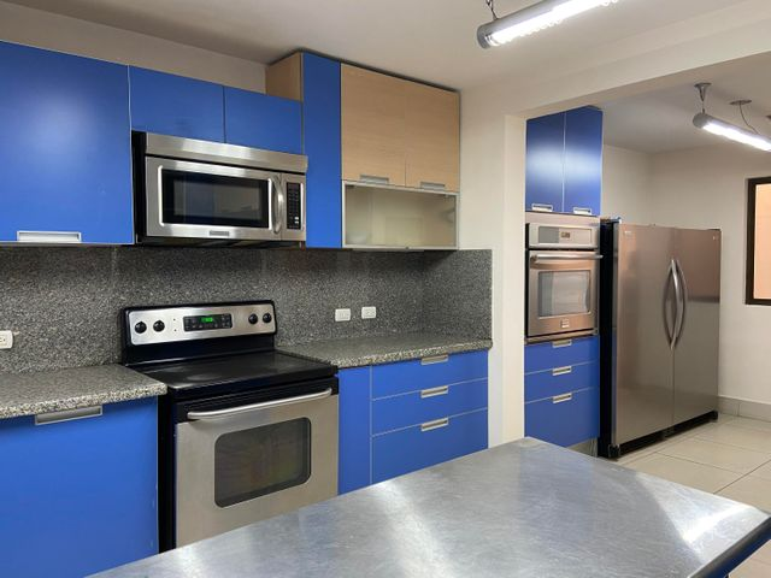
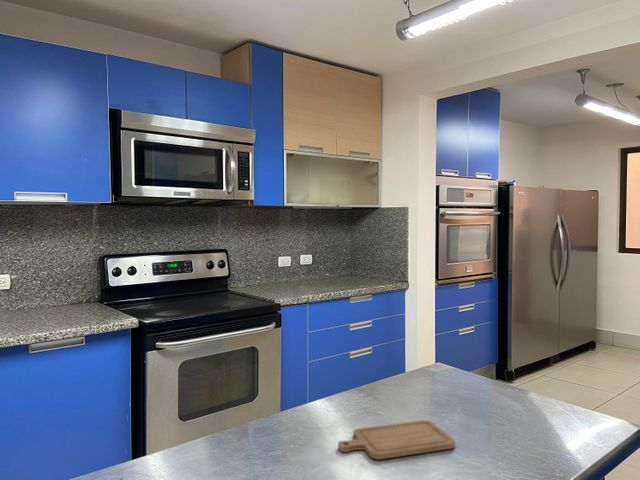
+ chopping board [337,419,456,460]
